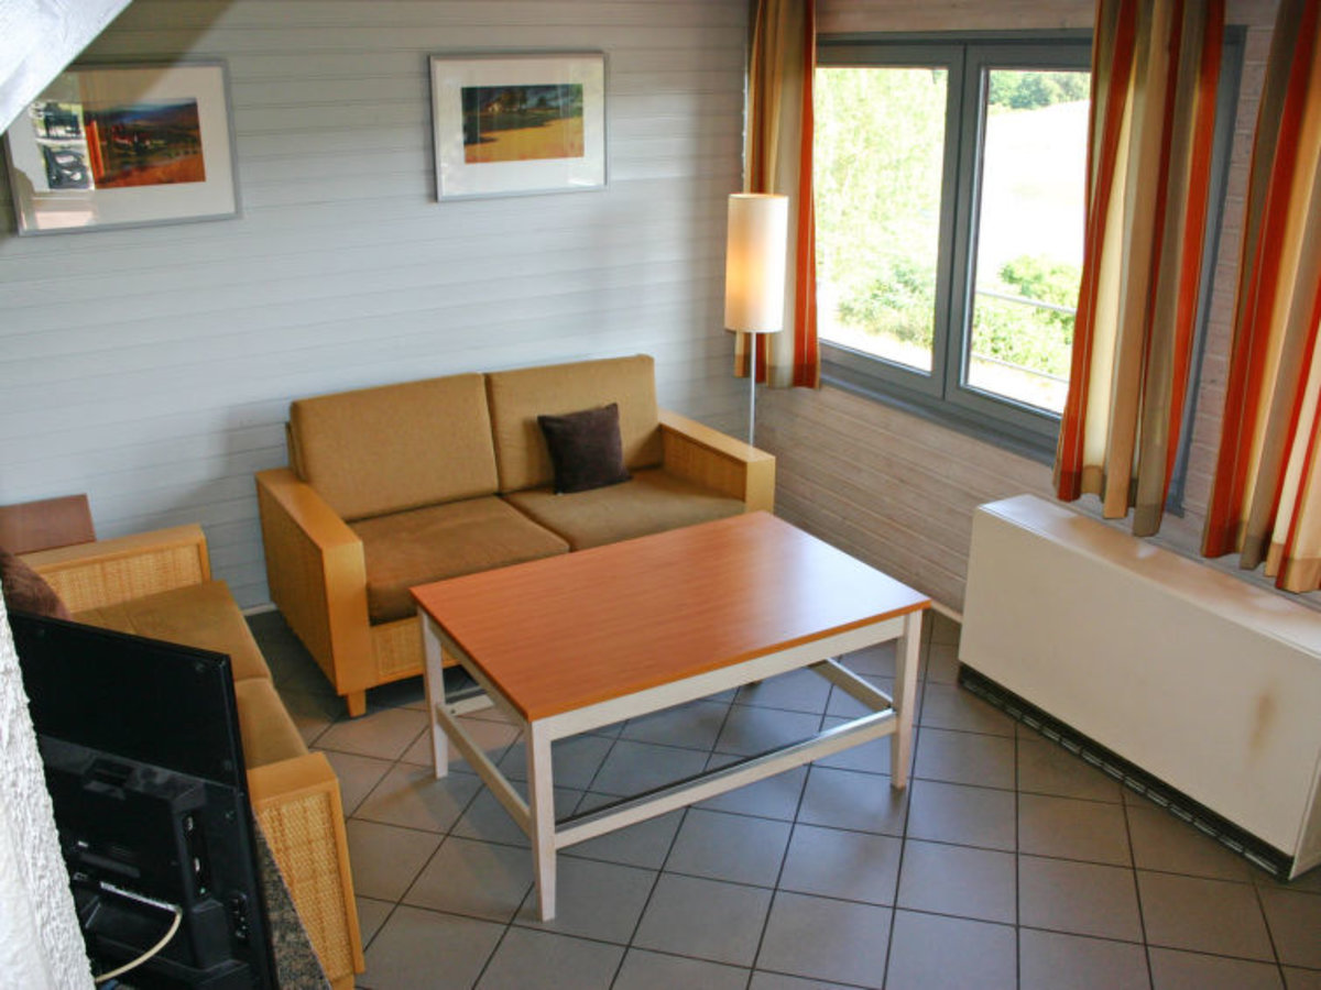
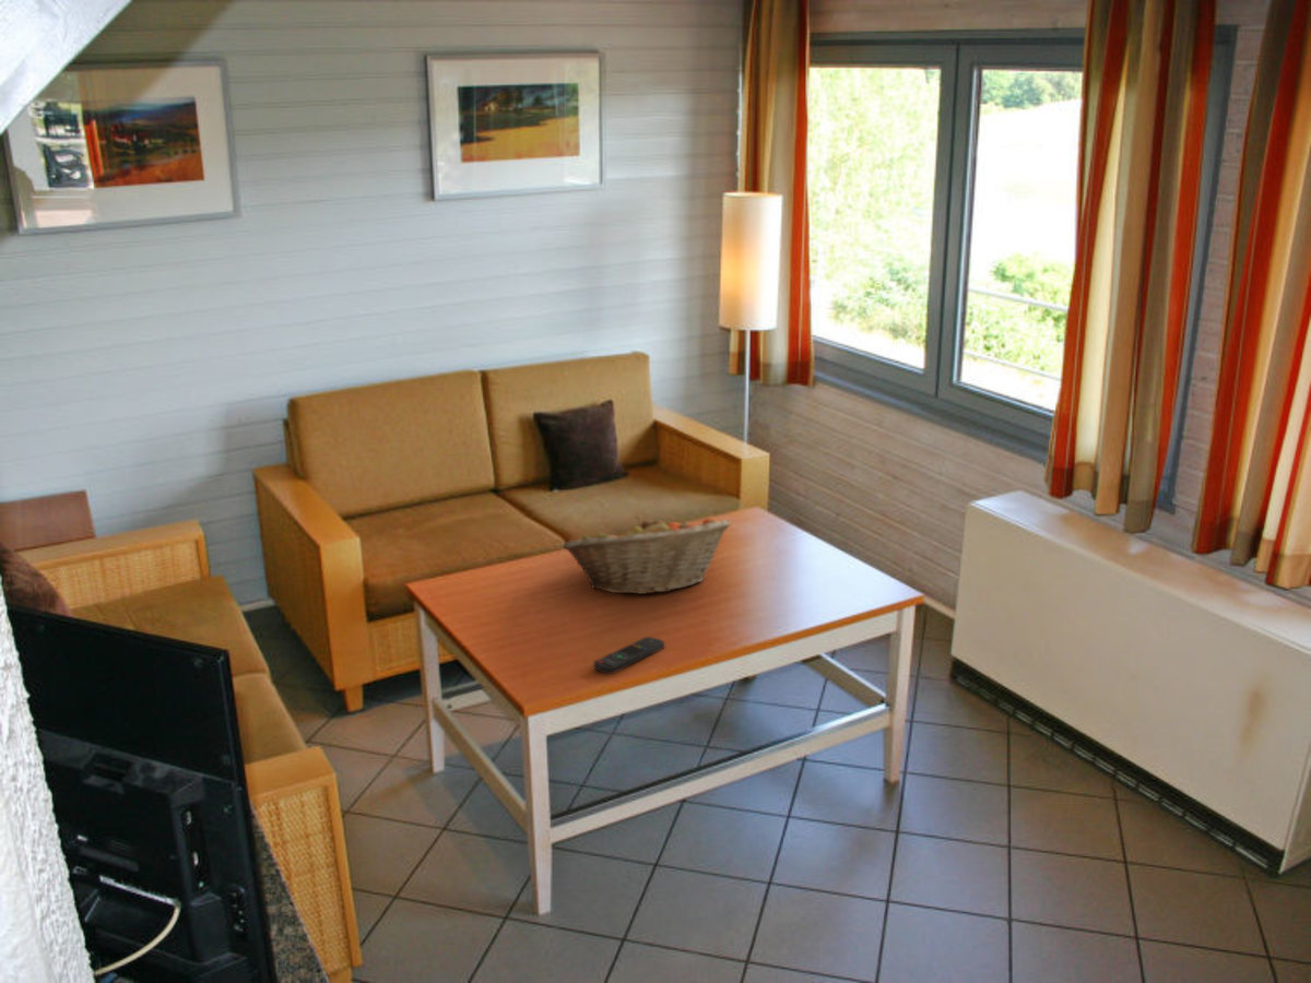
+ remote control [593,636,665,675]
+ fruit basket [562,516,732,595]
